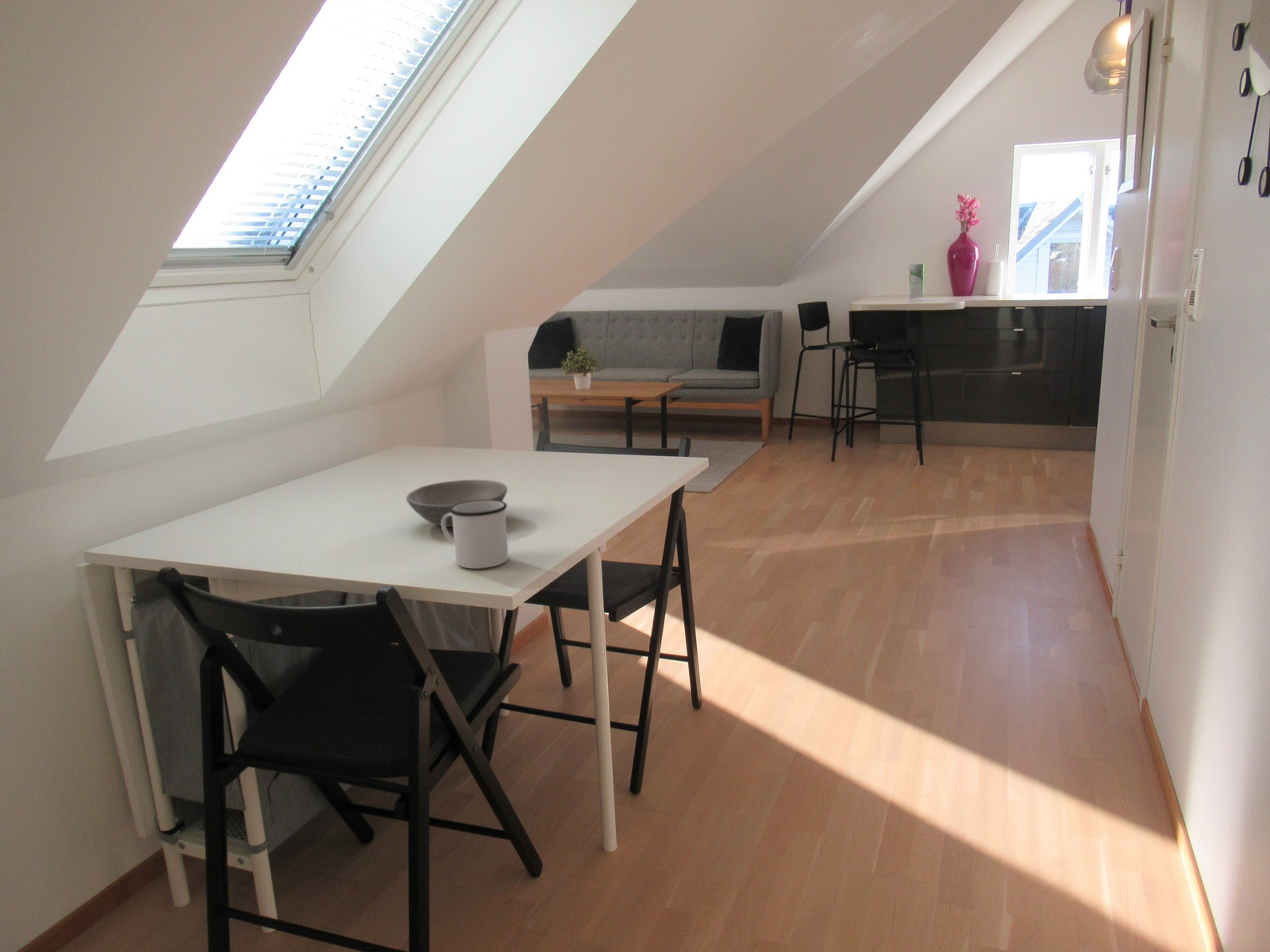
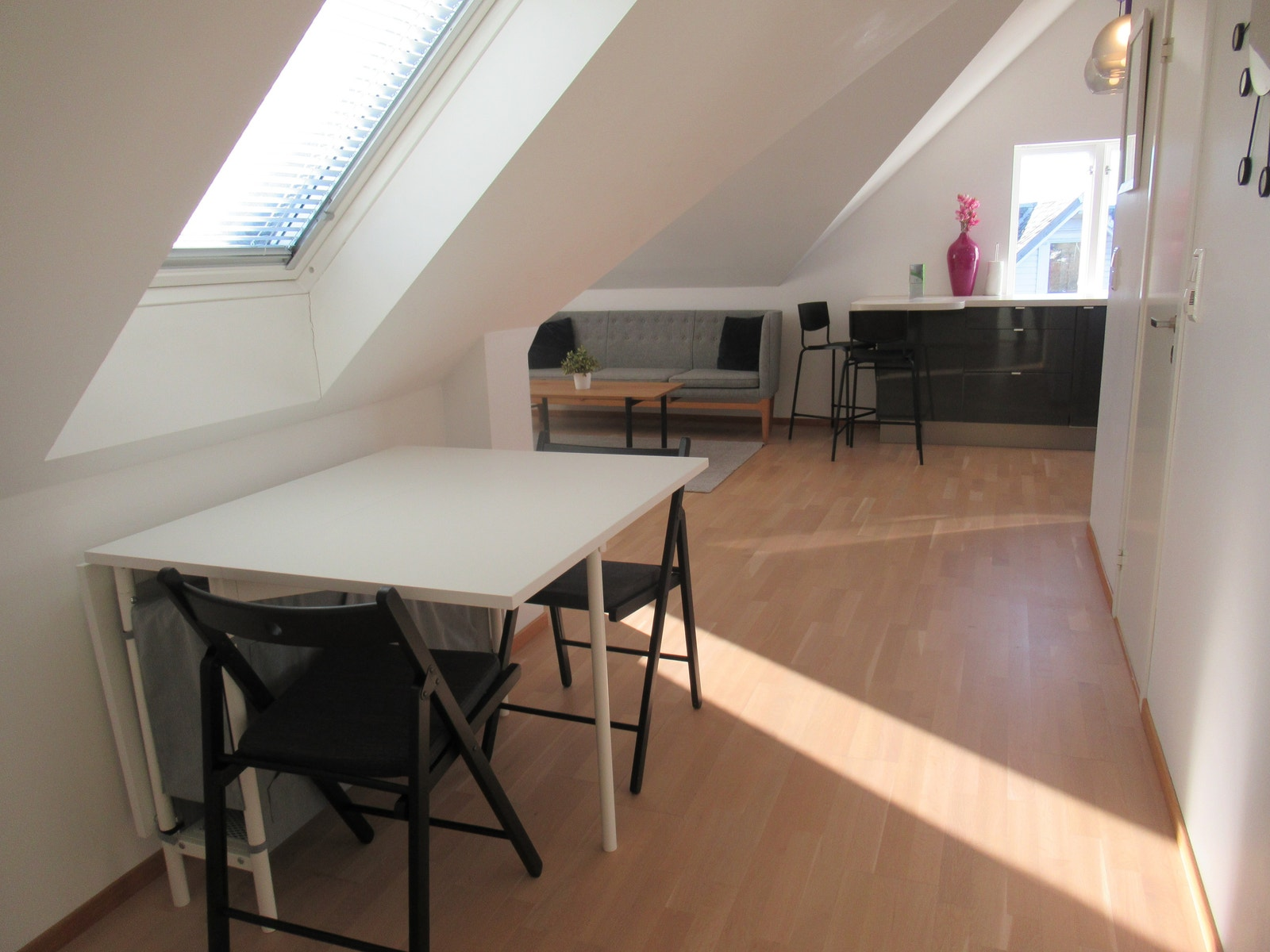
- mug [441,500,509,570]
- soup bowl [406,479,508,528]
